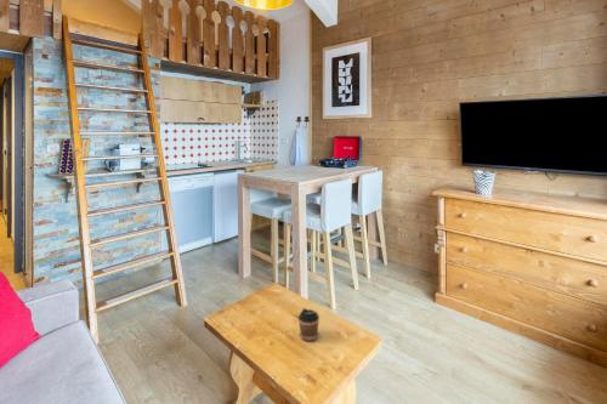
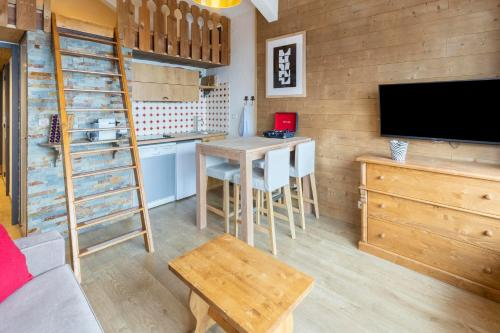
- coffee cup [297,307,320,342]
